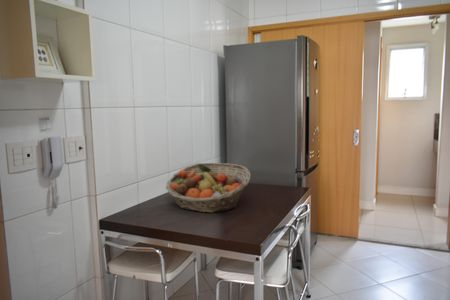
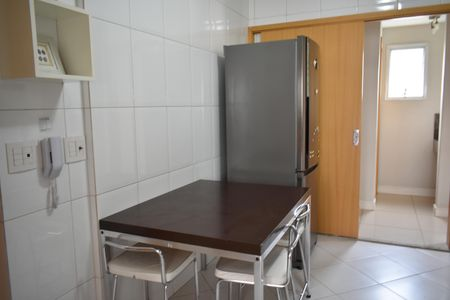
- fruit basket [165,162,252,214]
